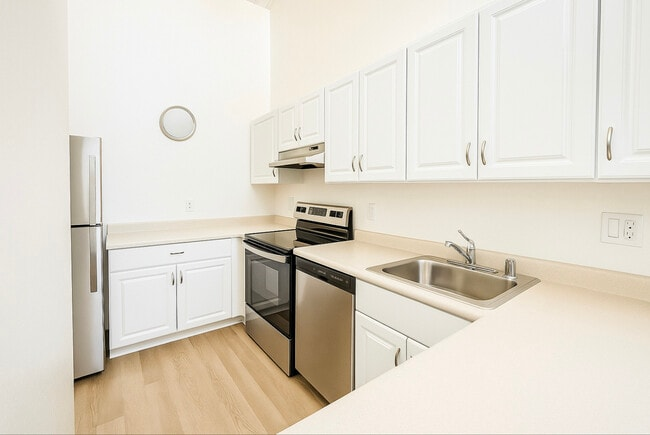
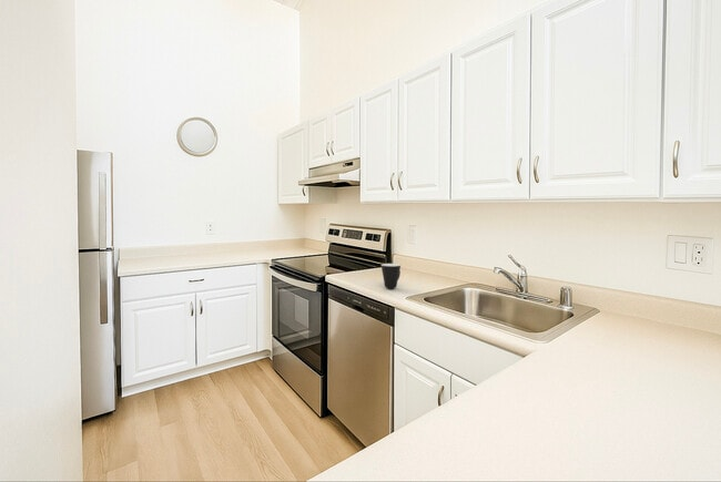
+ mug [380,263,402,289]
